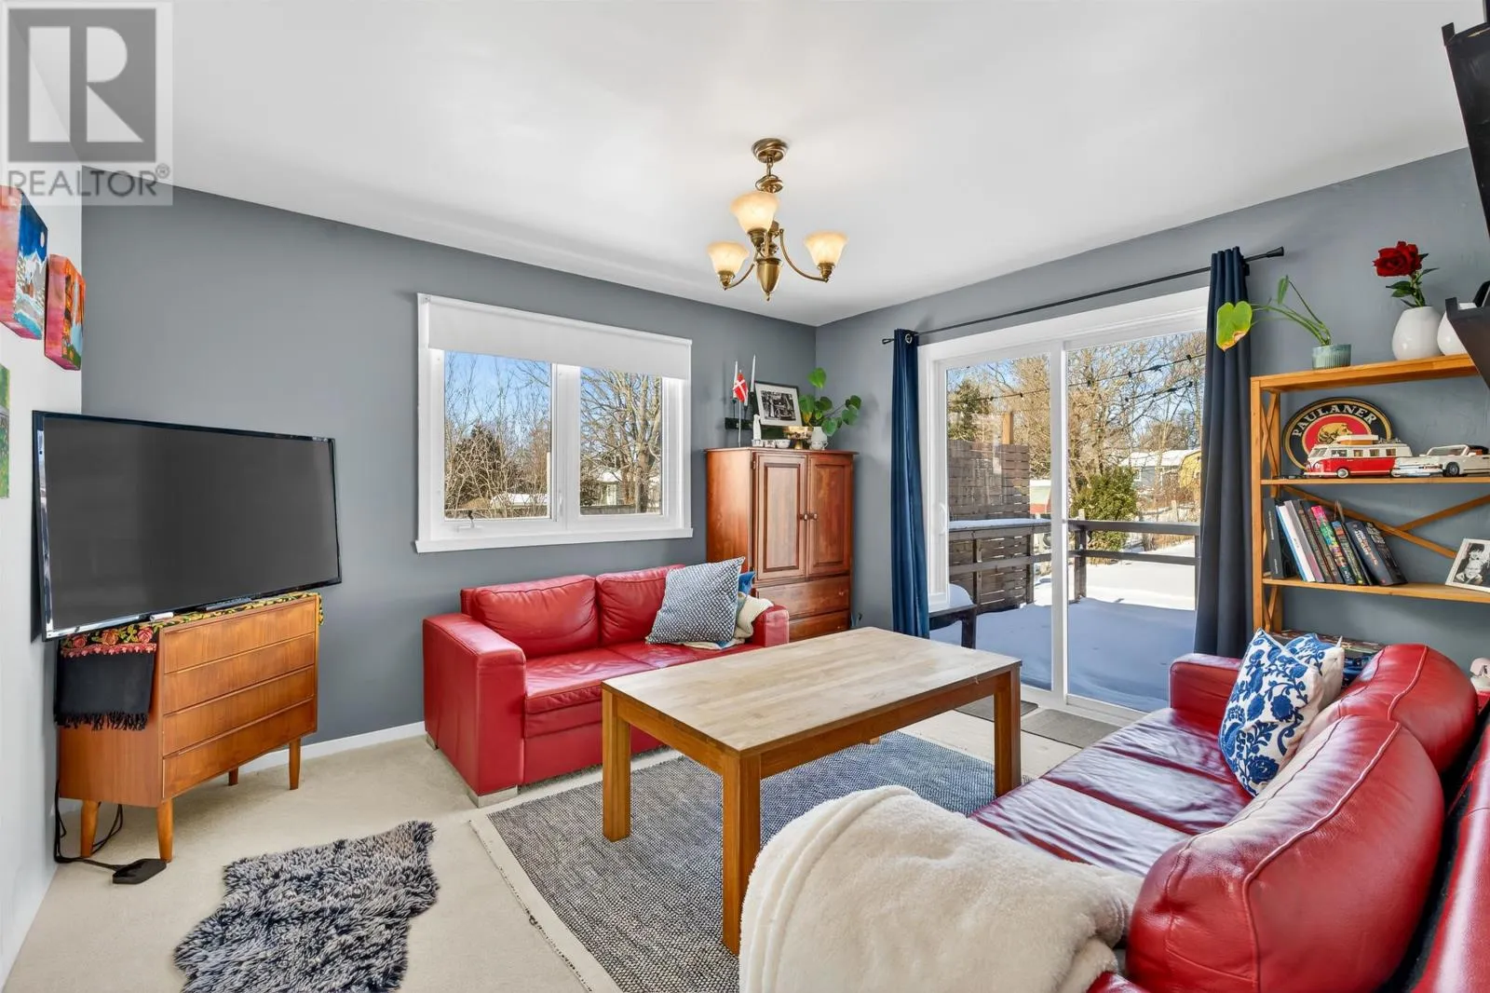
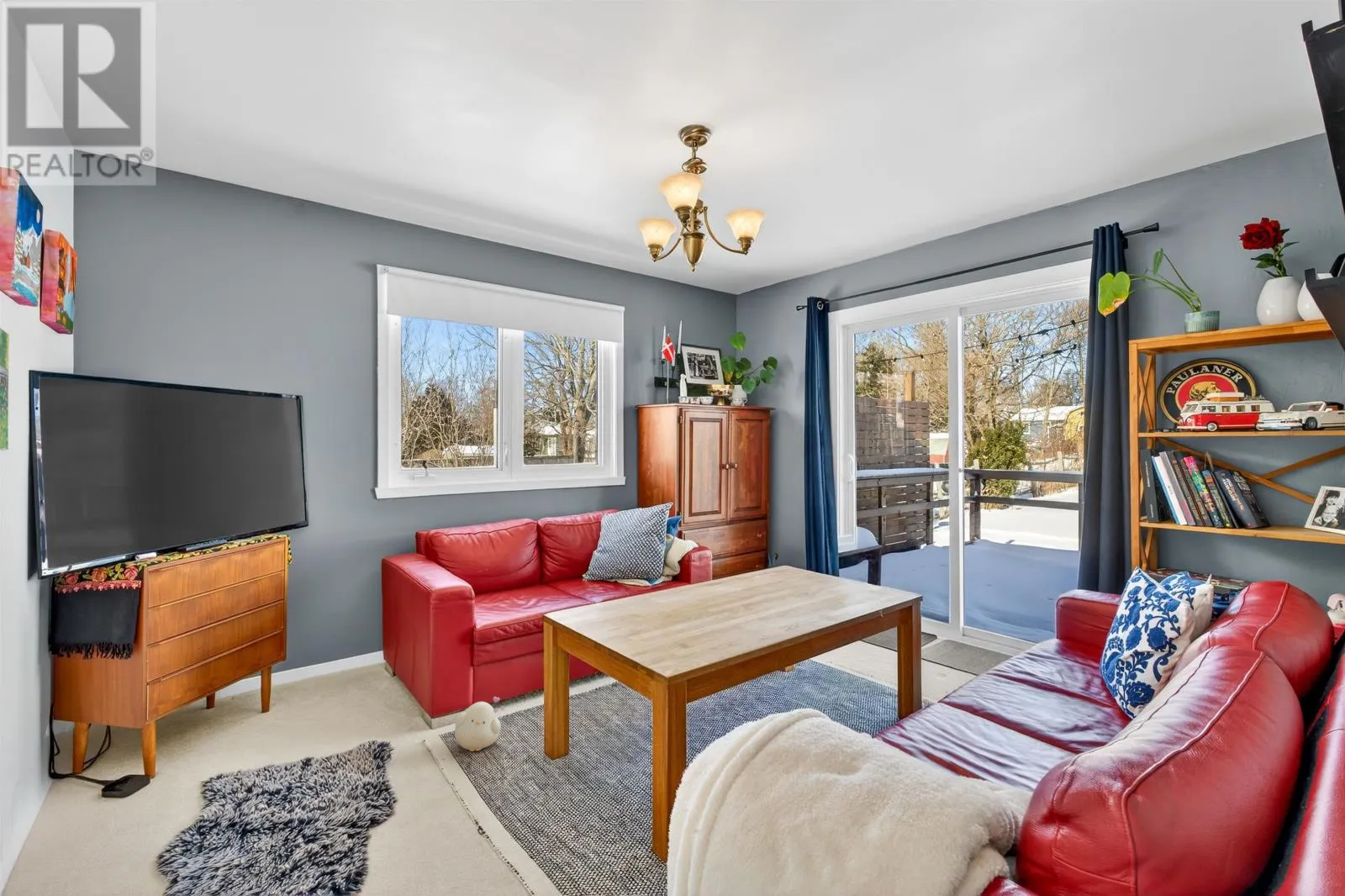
+ plush toy [454,696,505,752]
